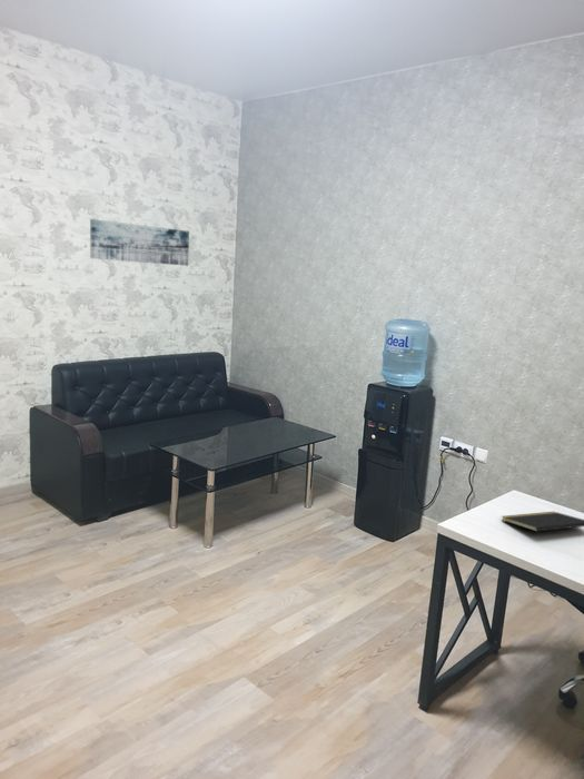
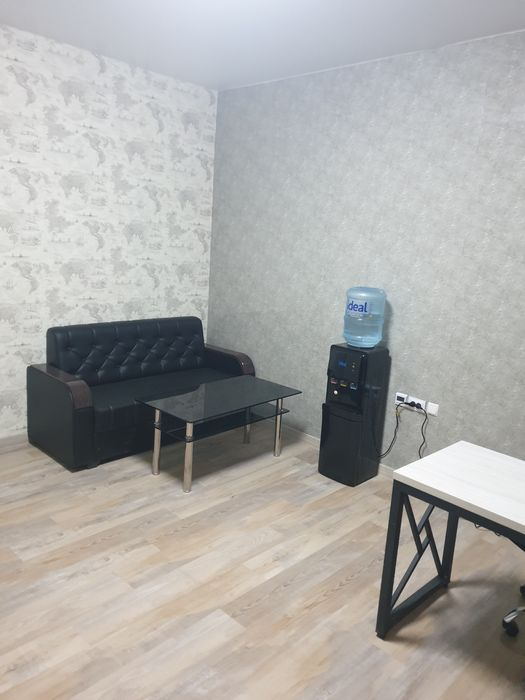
- notepad [501,511,584,533]
- wall art [89,218,190,267]
